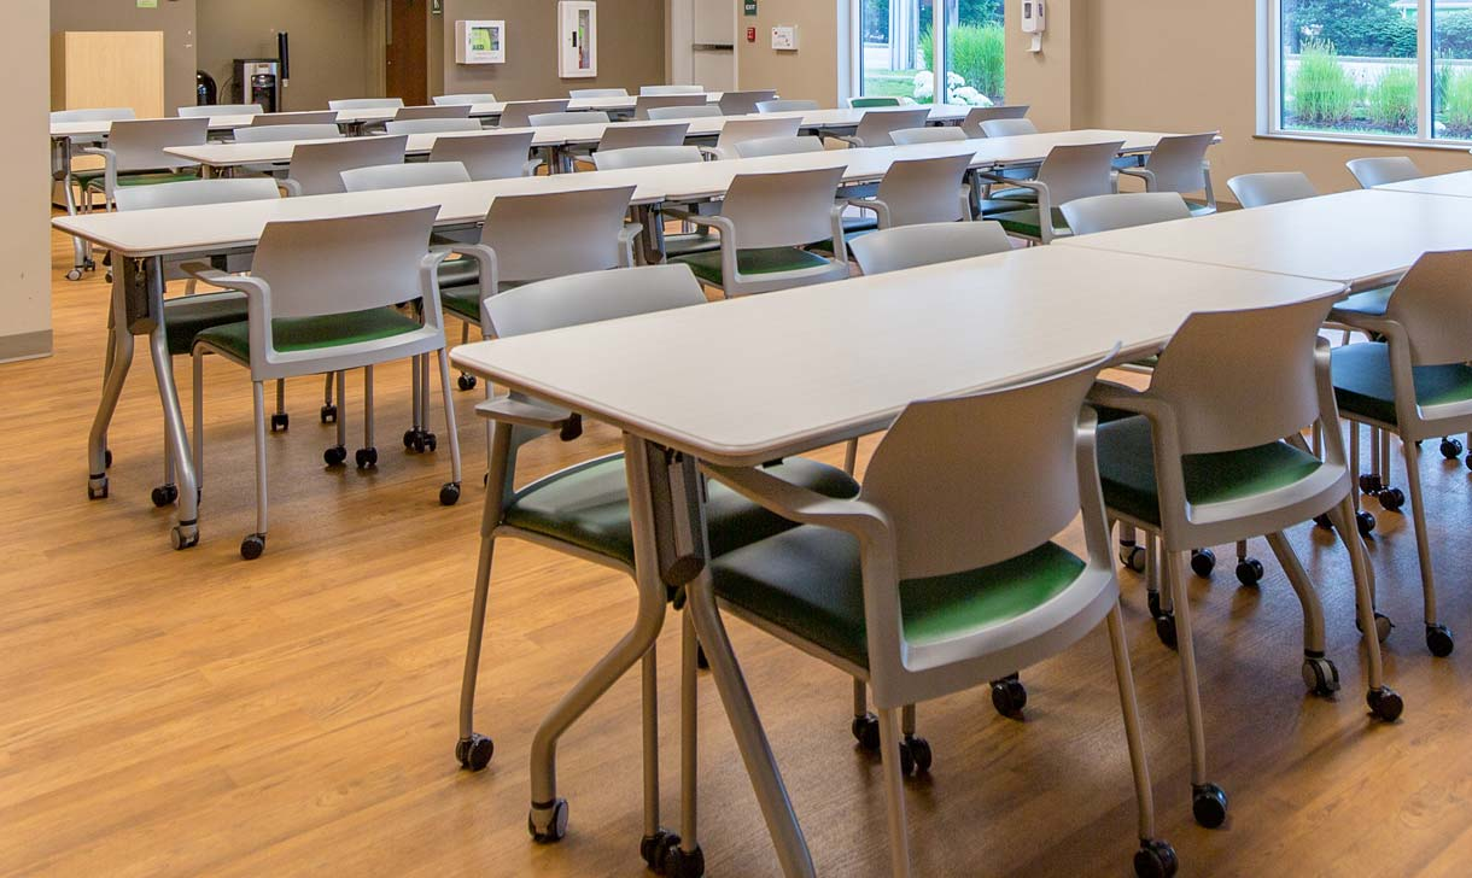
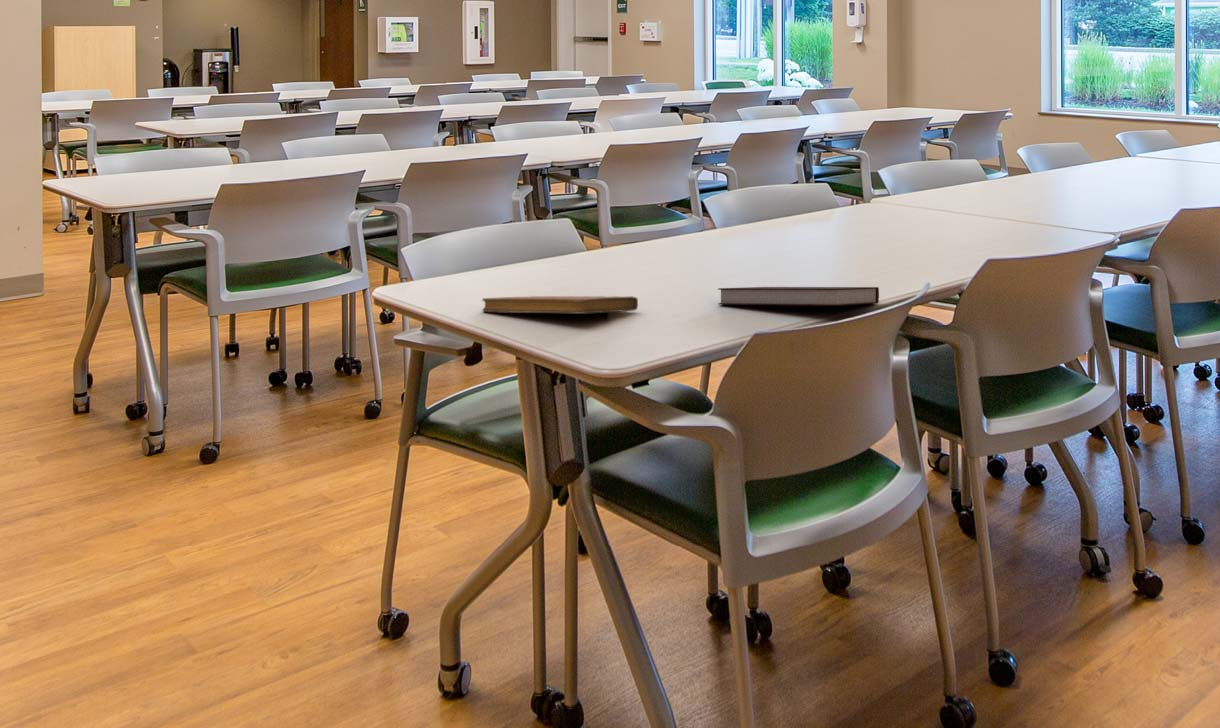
+ notebook [717,286,880,307]
+ notebook [481,295,639,315]
